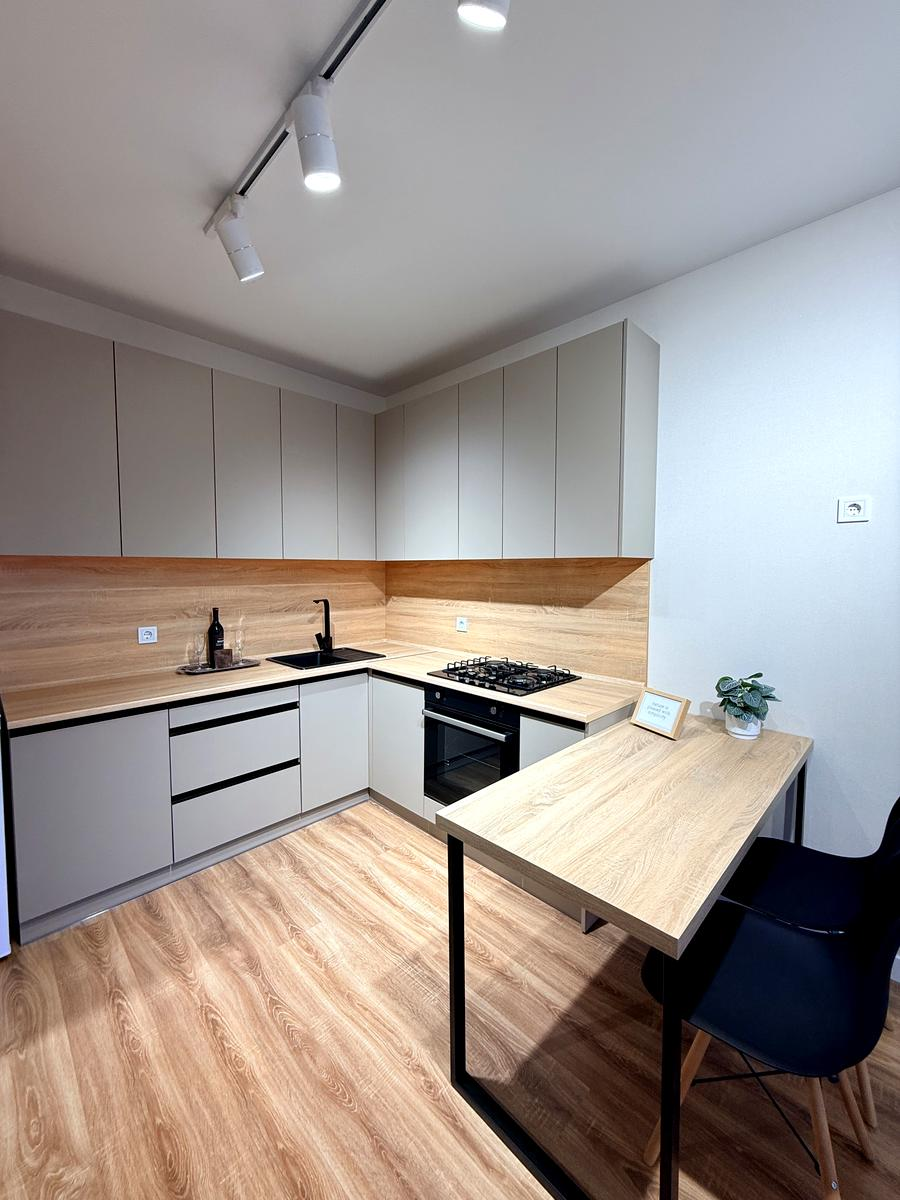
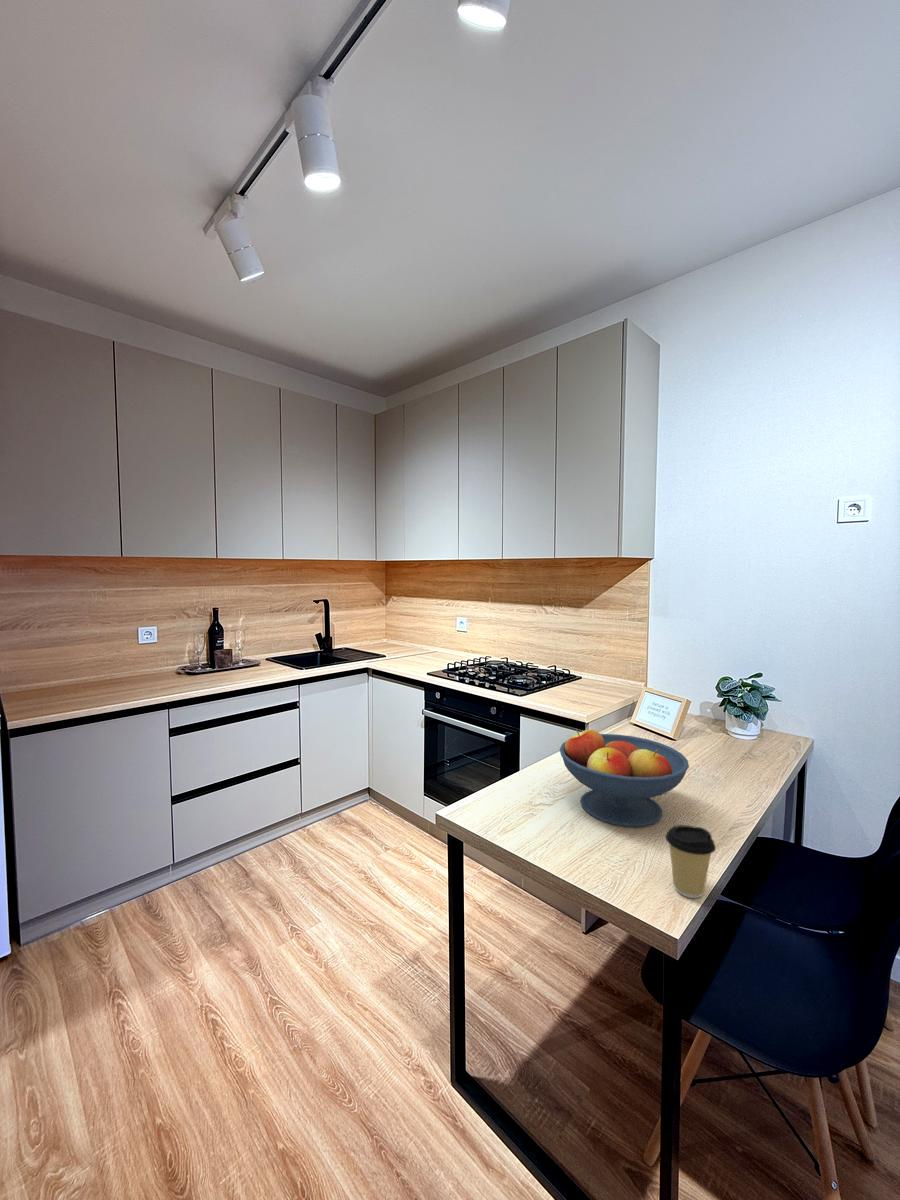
+ coffee cup [664,824,717,899]
+ fruit bowl [559,728,690,828]
